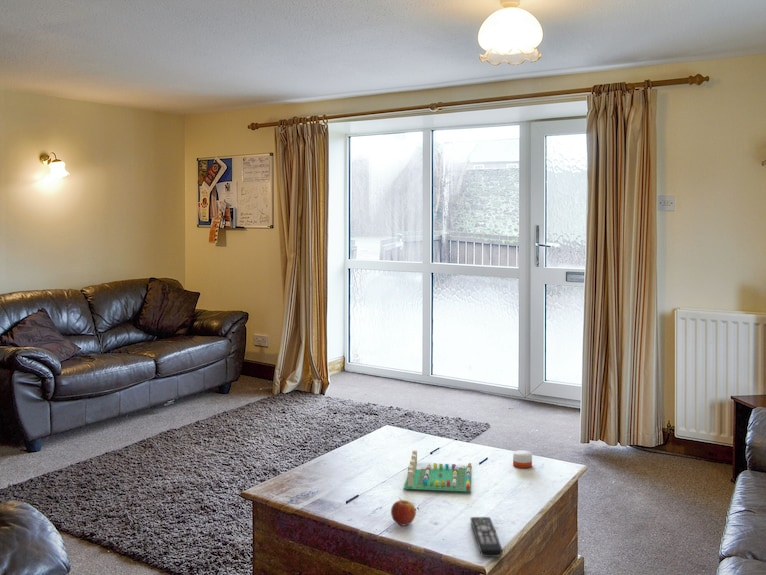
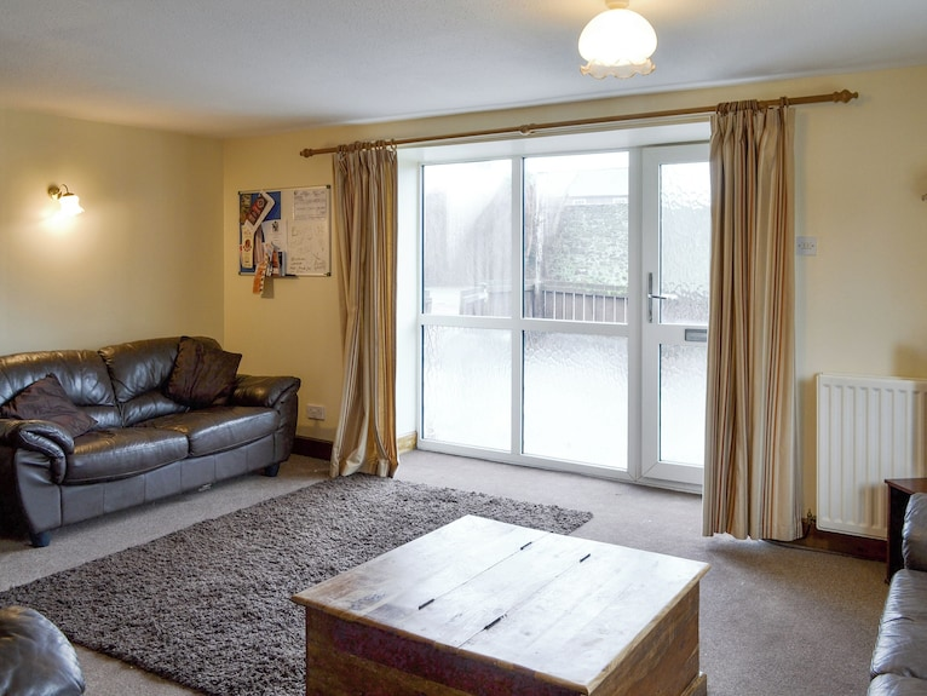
- apple [390,497,417,526]
- remote control [469,516,503,558]
- candle [512,448,533,469]
- board game [403,449,473,493]
